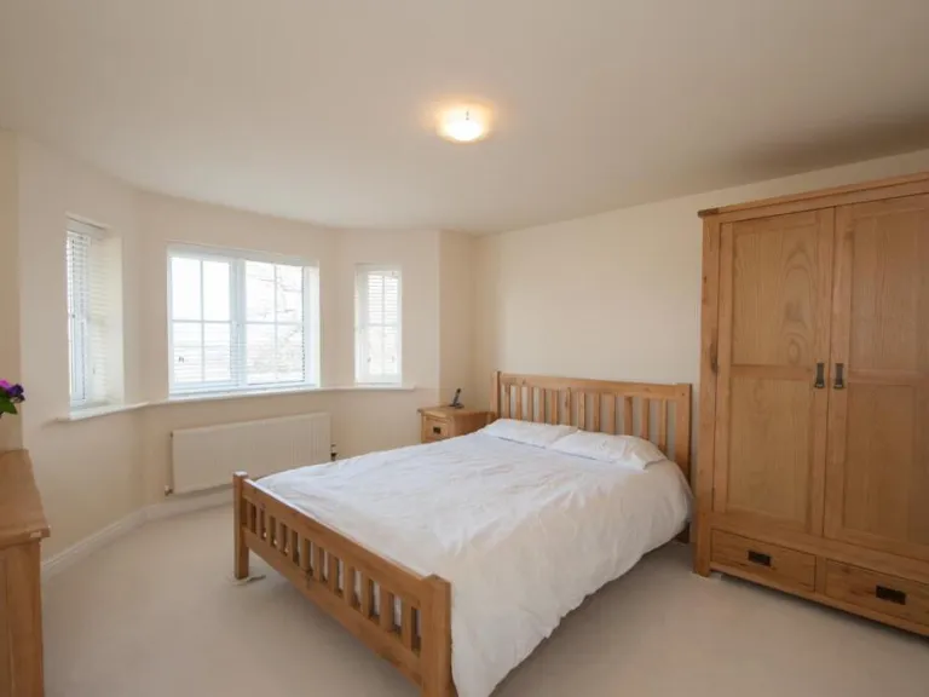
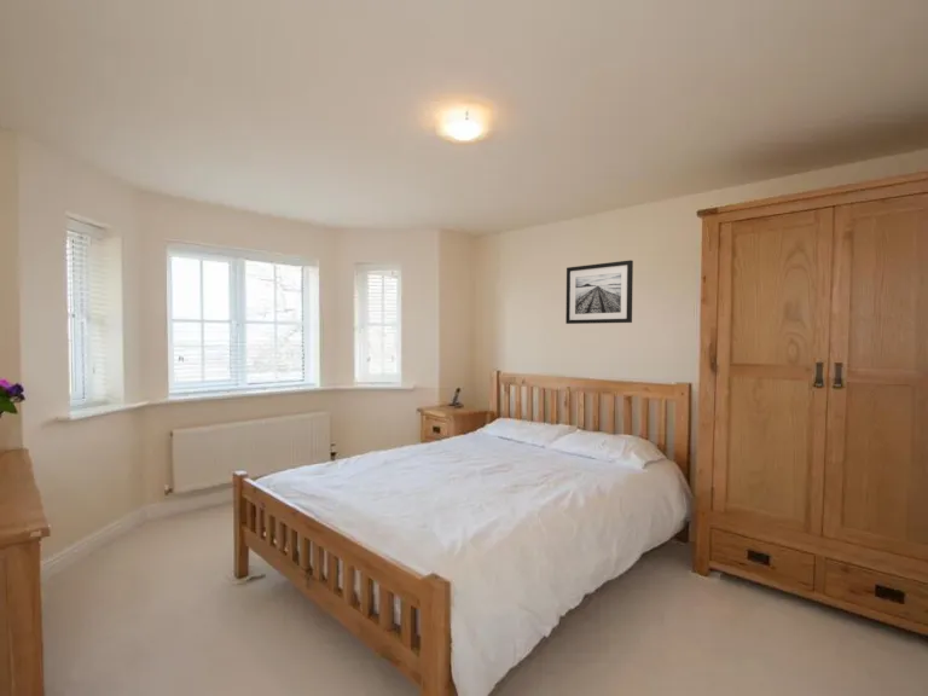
+ wall art [564,259,634,325]
